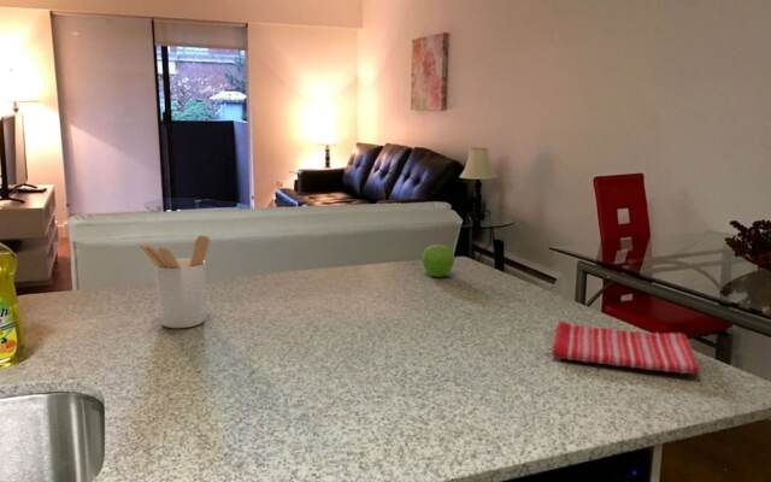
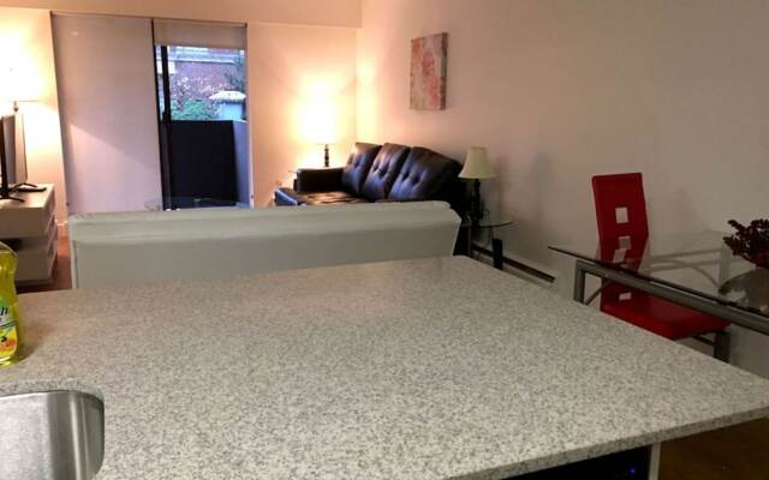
- utensil holder [139,234,211,329]
- dish towel [551,319,701,375]
- fruit [420,243,455,278]
